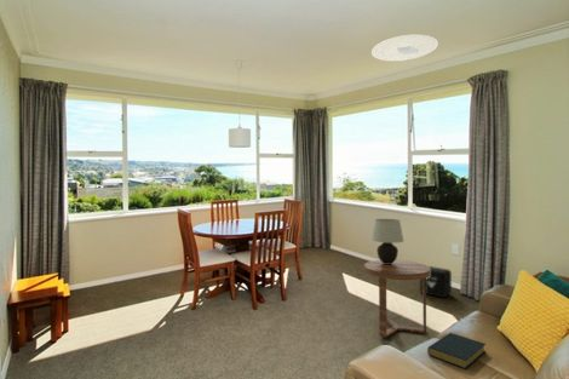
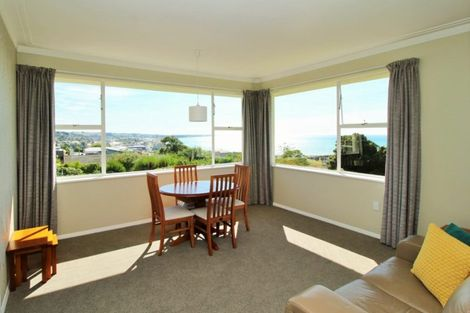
- ceiling light [370,33,439,63]
- table lamp [370,218,404,264]
- side table [363,259,430,339]
- air purifier [419,265,453,299]
- hardback book [426,332,487,371]
